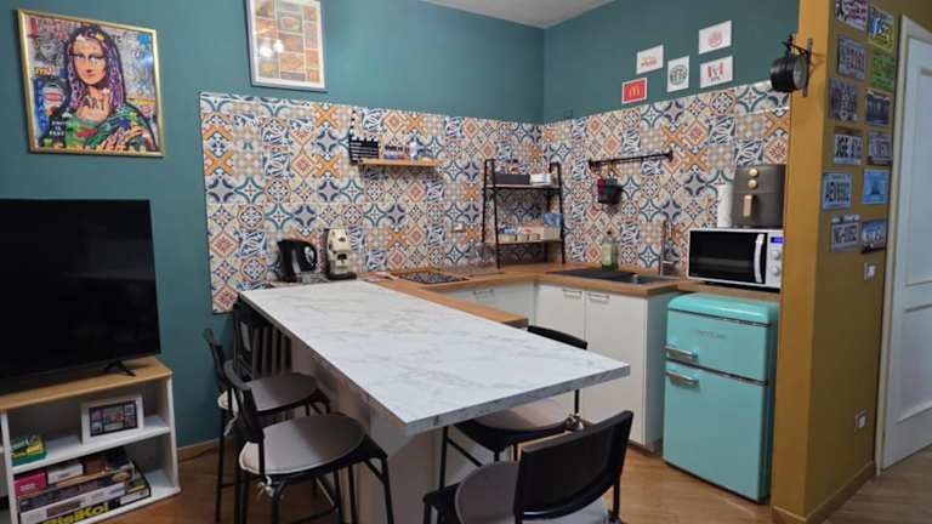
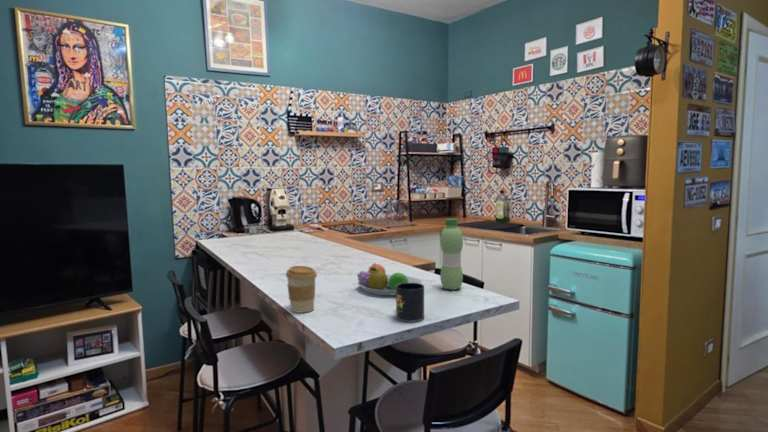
+ fruit bowl [356,263,423,296]
+ mug [395,283,425,323]
+ water bottle [439,218,464,291]
+ coffee cup [285,265,318,314]
